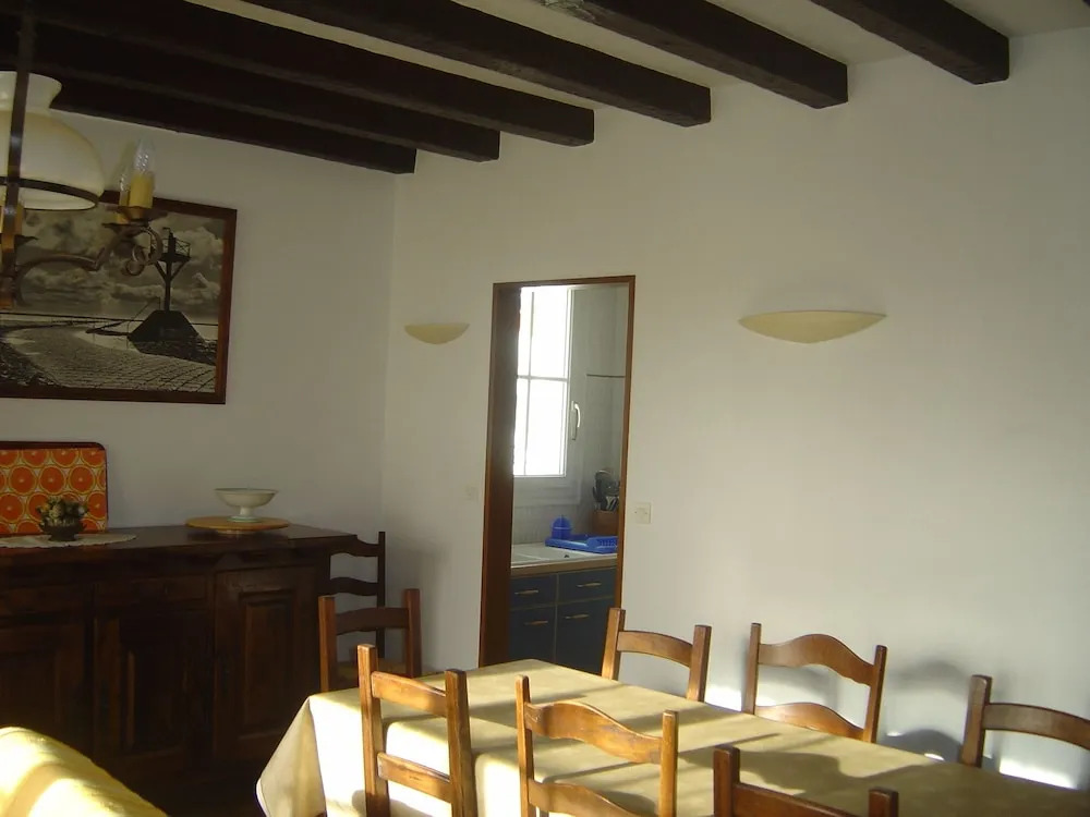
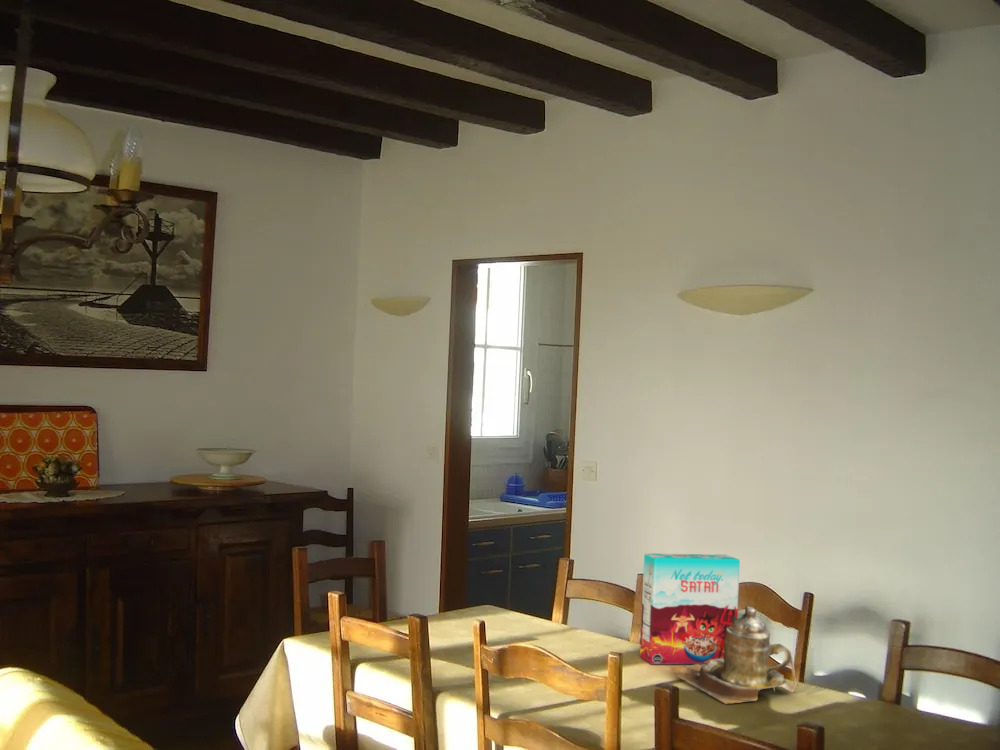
+ cereal box [639,552,741,666]
+ teapot [668,605,799,705]
